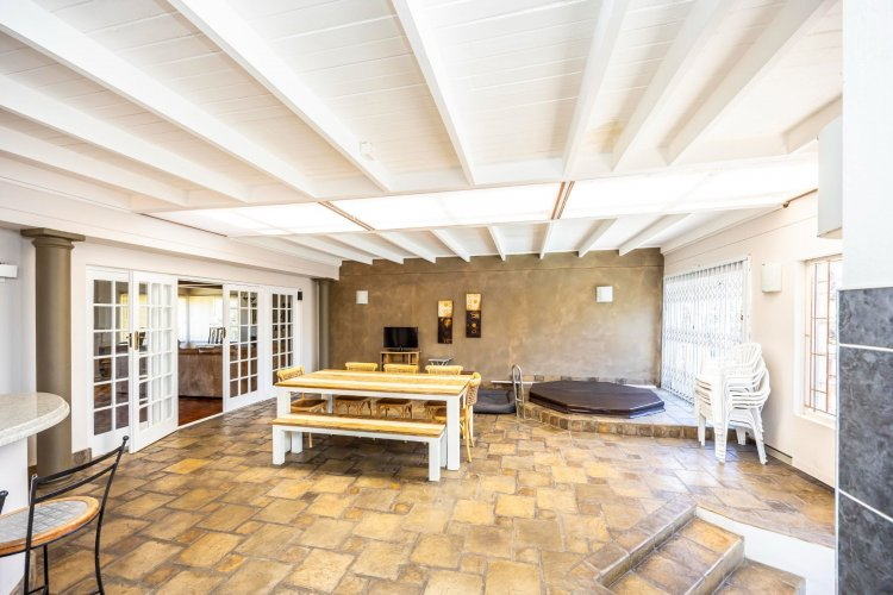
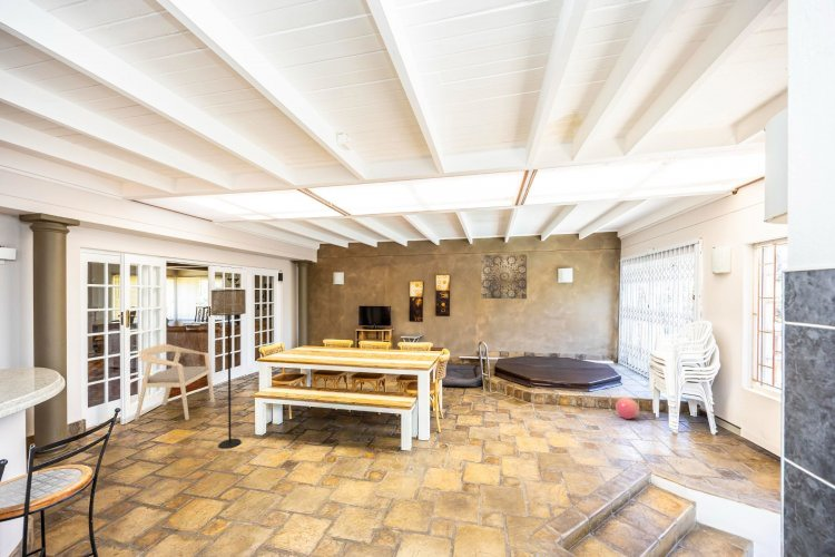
+ floor lamp [210,289,247,450]
+ armchair [134,343,215,421]
+ wall art [481,253,528,300]
+ ball [615,397,640,420]
